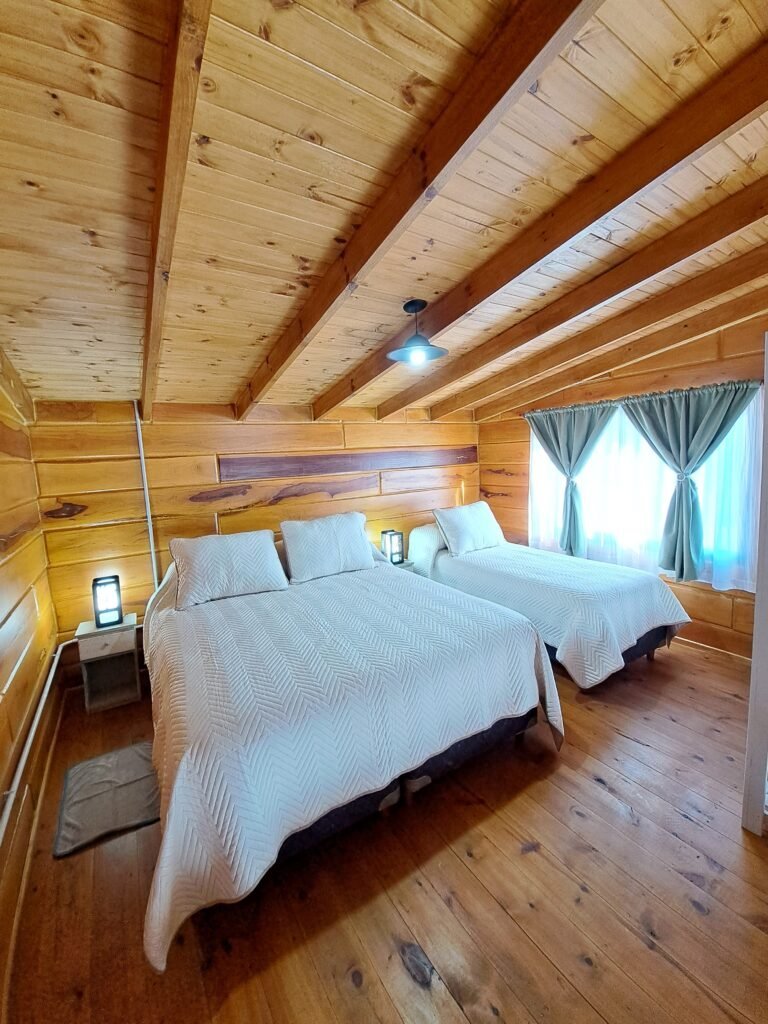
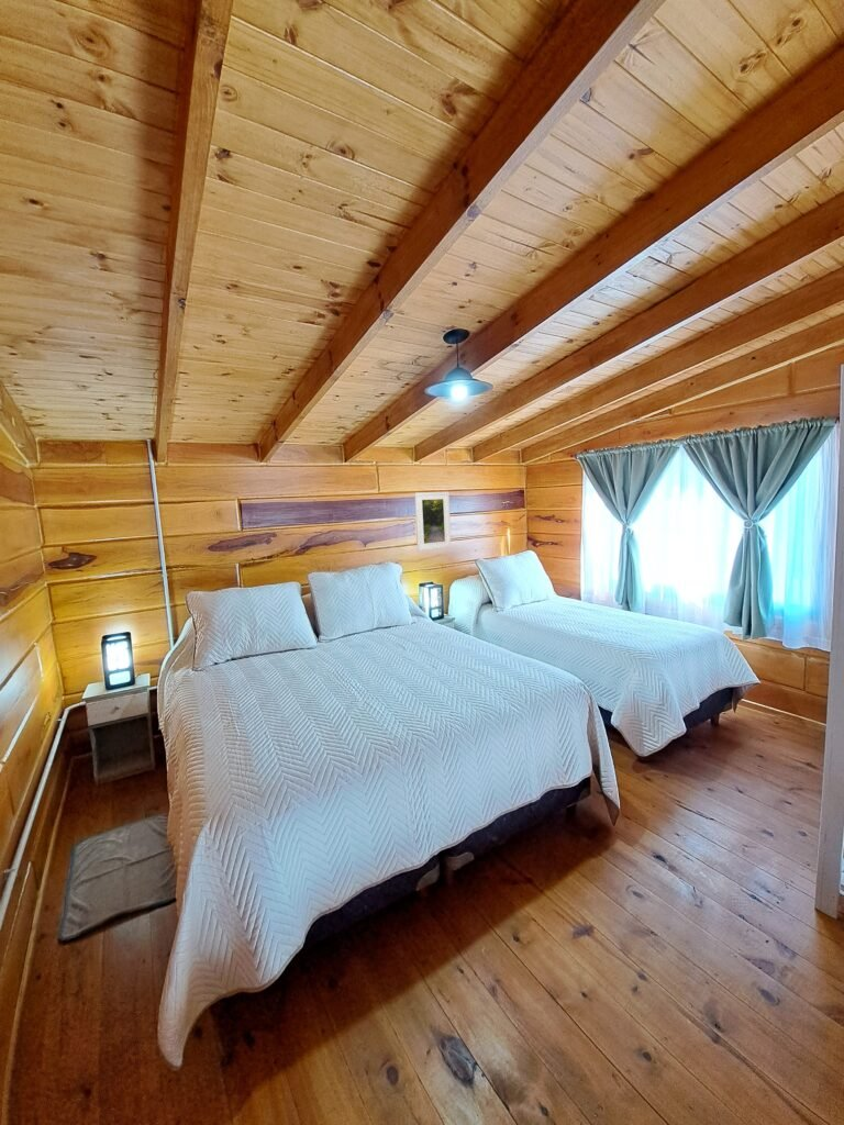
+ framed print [413,491,452,552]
